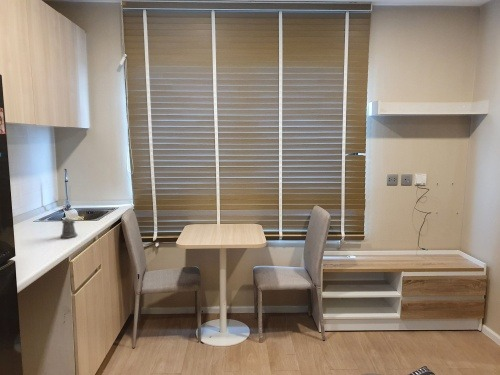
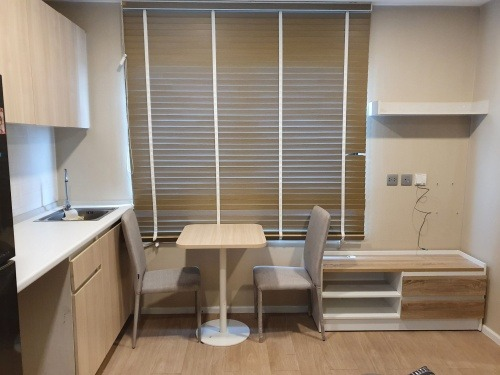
- pepper shaker [59,217,78,239]
